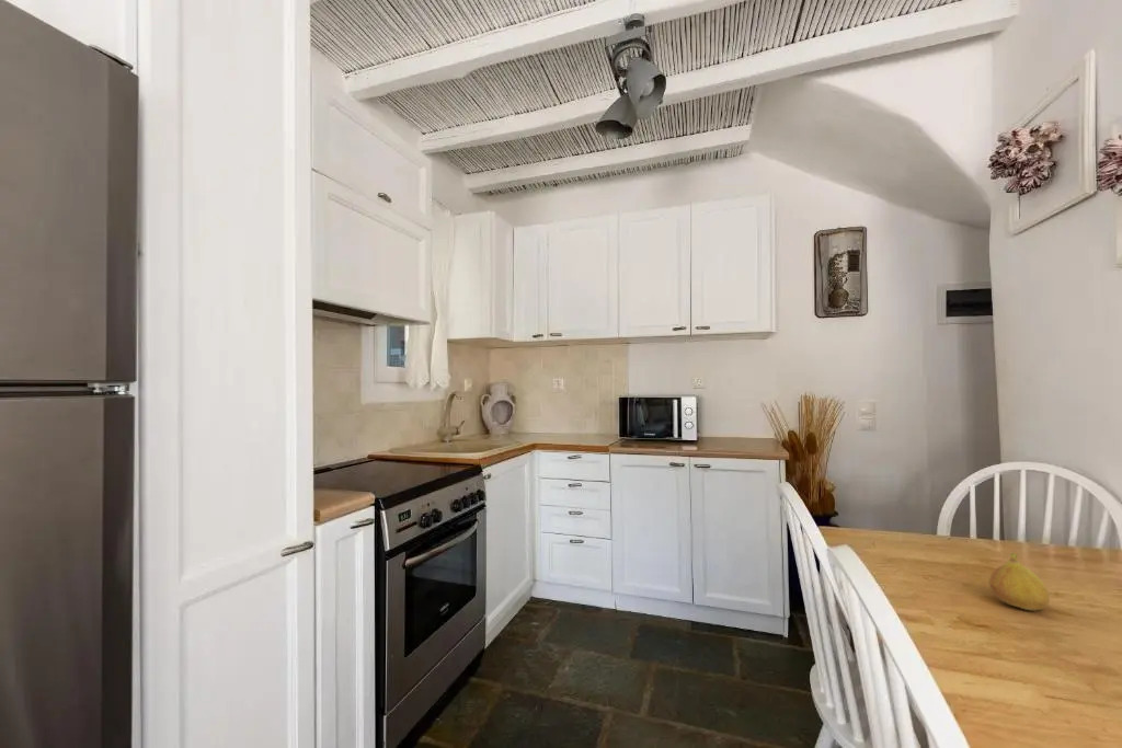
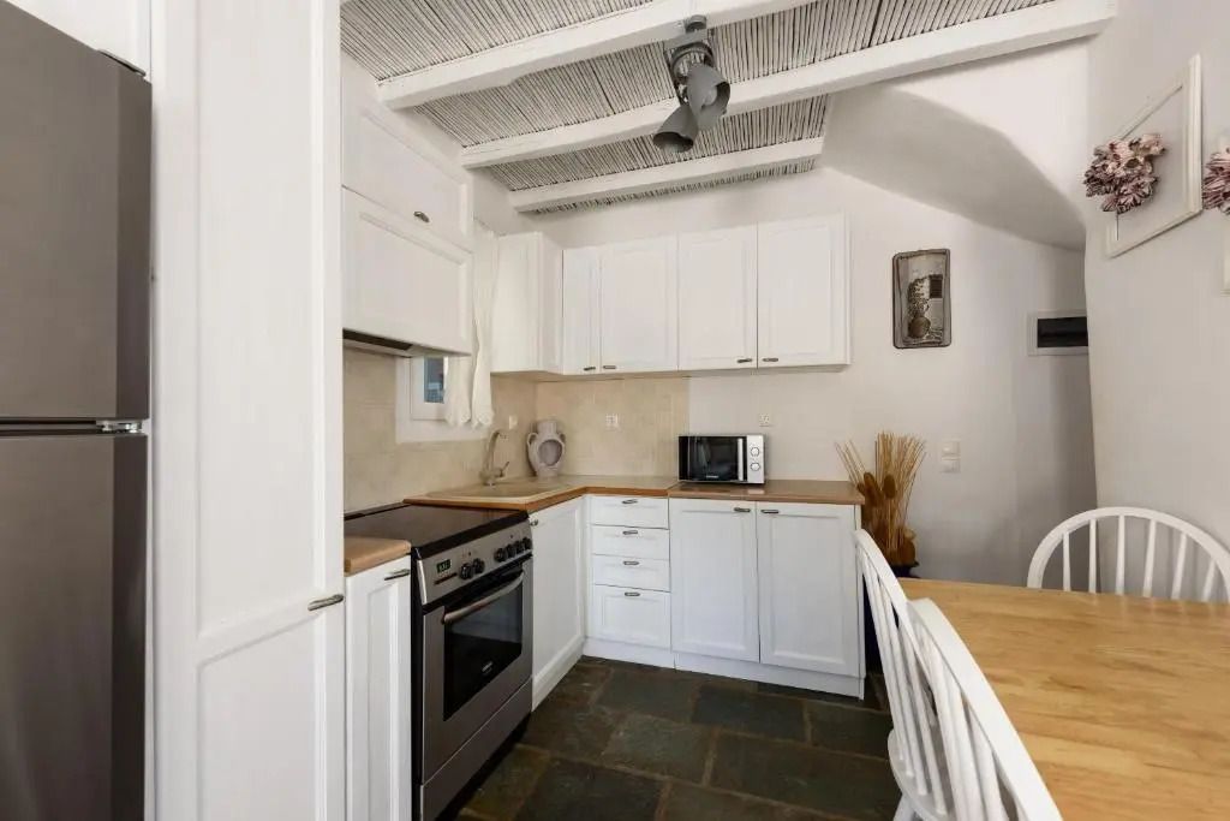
- fruit [987,552,1051,612]
